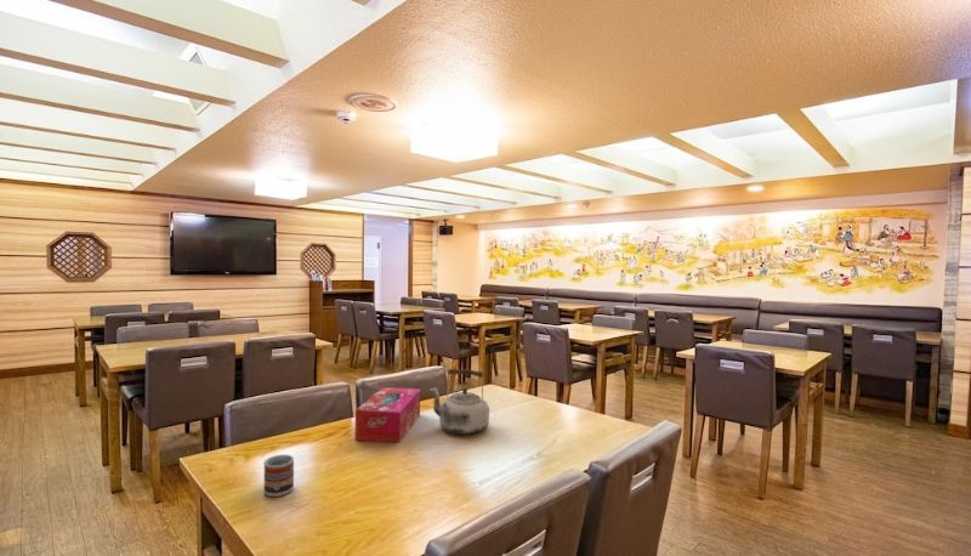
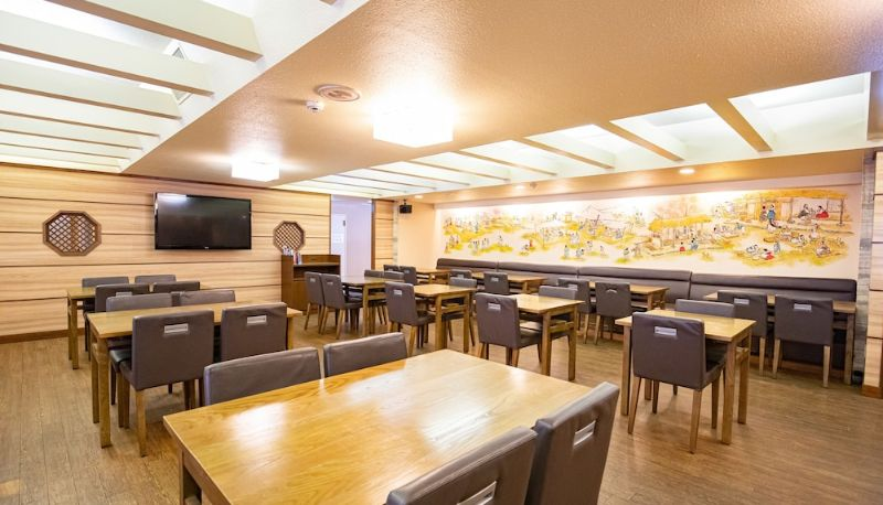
- kettle [428,367,490,436]
- cup [262,454,295,498]
- tissue box [354,386,421,443]
